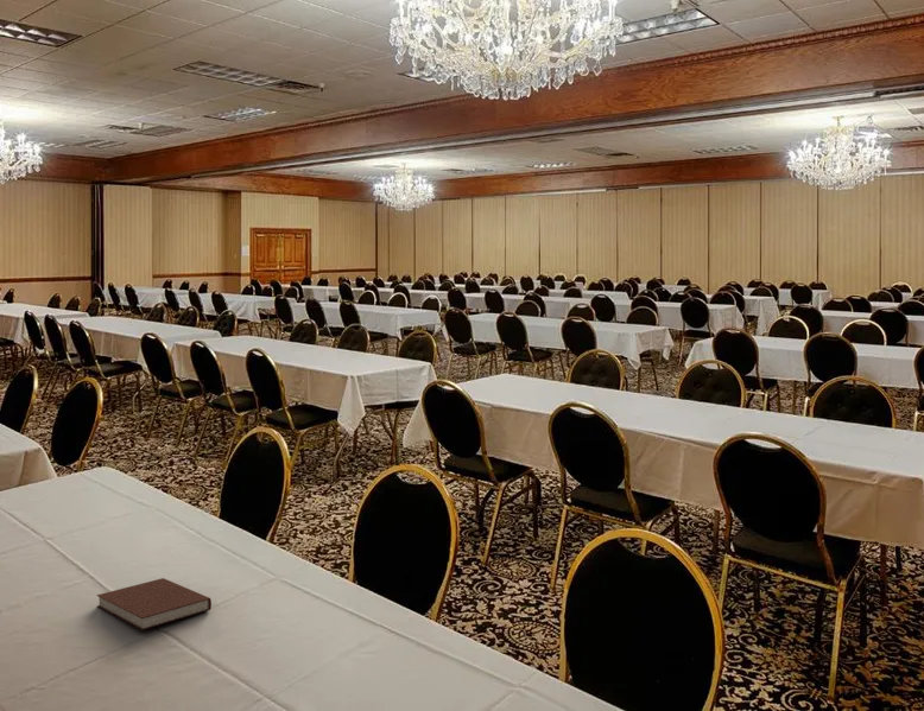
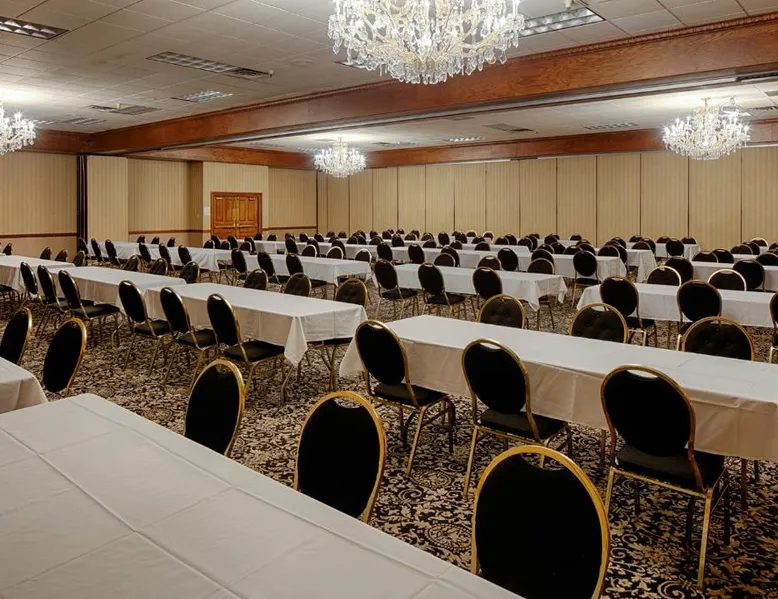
- notebook [95,577,213,631]
